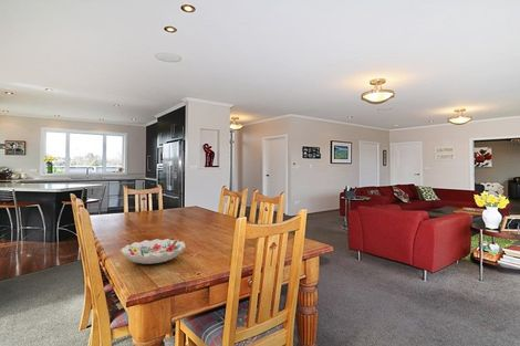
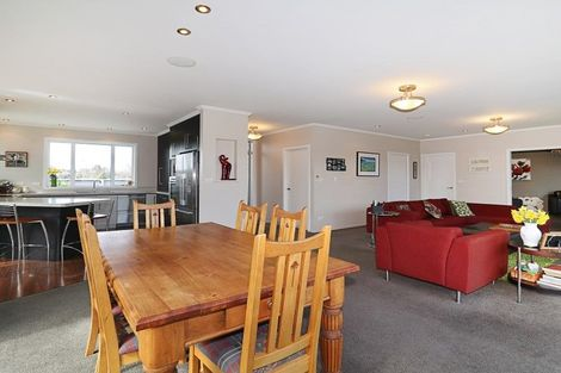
- decorative bowl [119,238,186,265]
